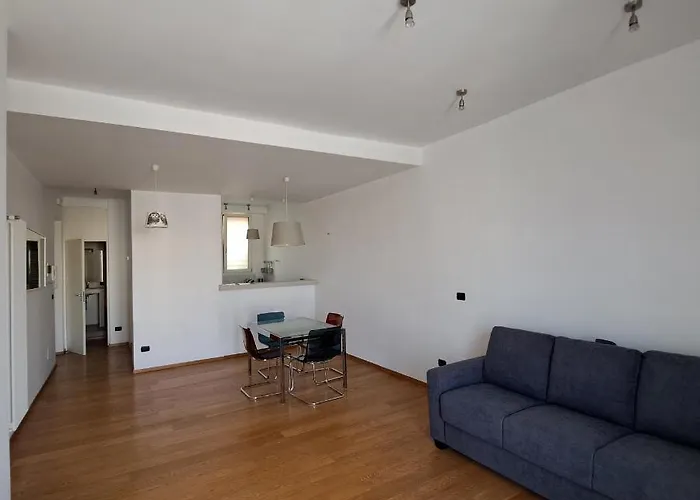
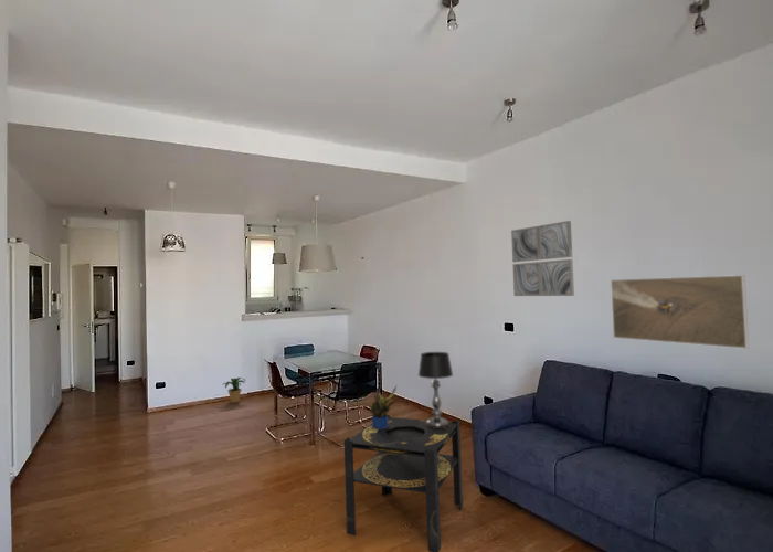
+ wall art [510,220,575,297]
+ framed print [610,274,750,350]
+ table lamp [417,351,454,428]
+ side table [343,414,464,552]
+ potted plant [222,376,246,404]
+ potted plant [369,385,398,429]
